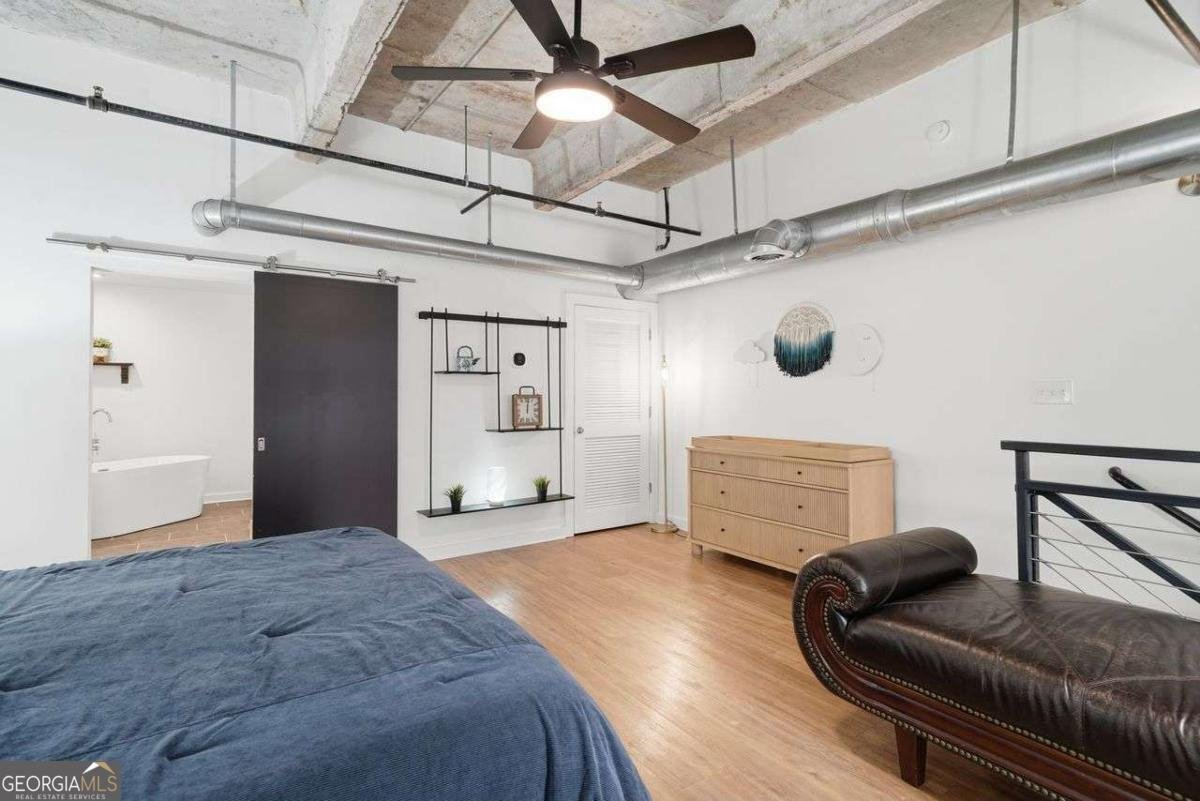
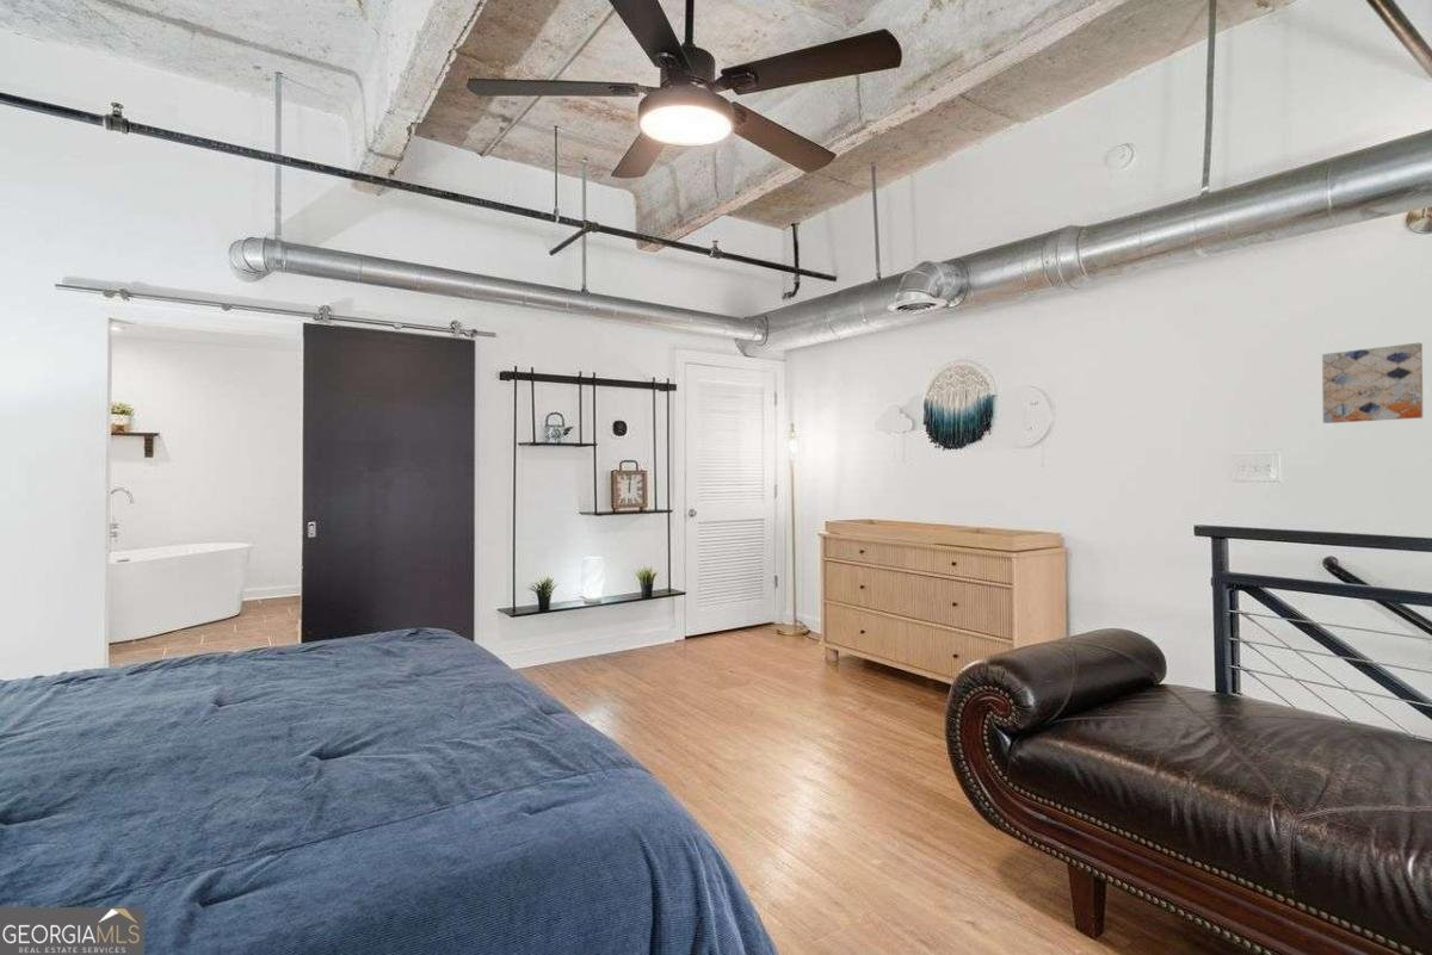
+ wall art [1321,342,1424,424]
